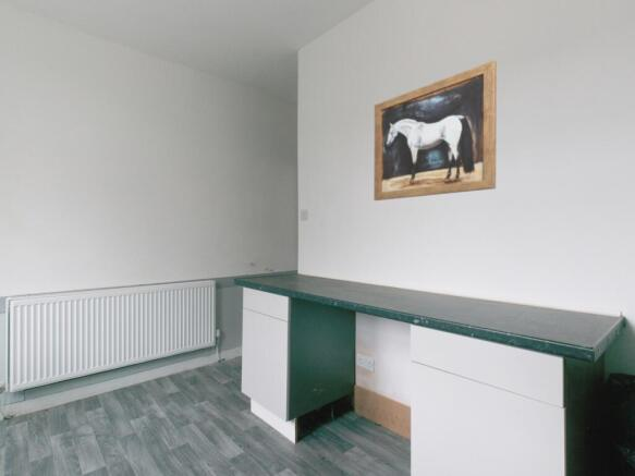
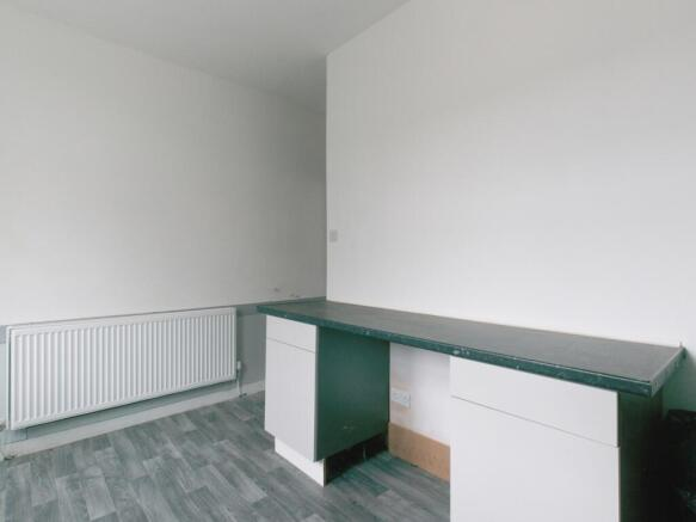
- wall art [373,60,498,202]
